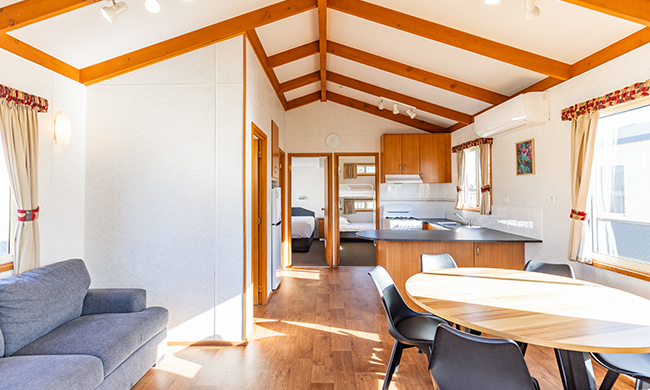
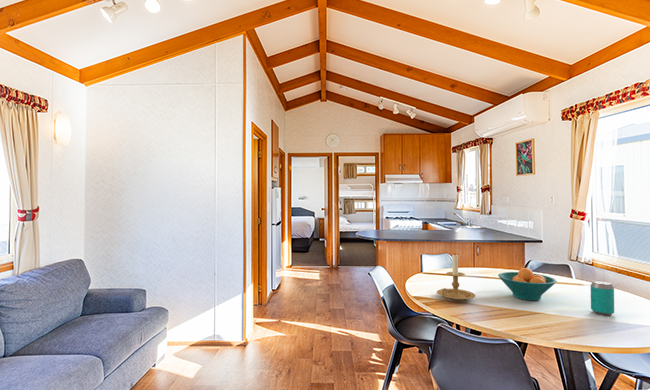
+ beverage can [590,280,615,316]
+ fruit bowl [497,267,558,301]
+ candle holder [436,254,476,302]
